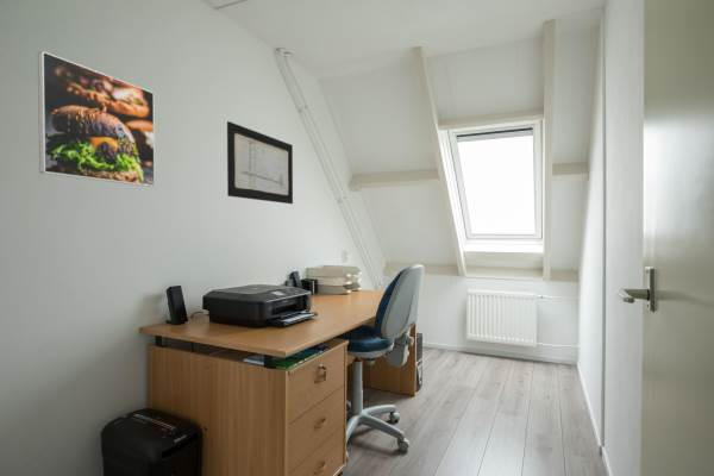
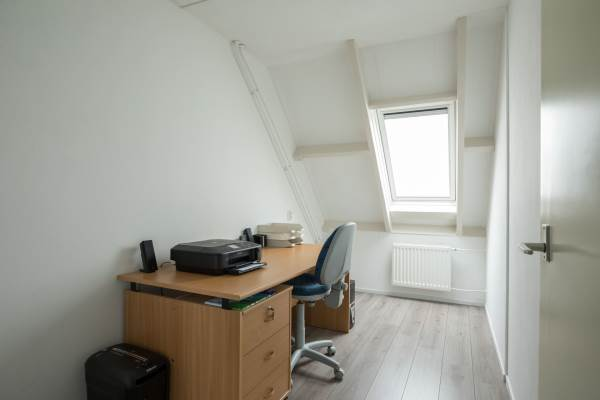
- wall art [226,120,294,205]
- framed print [37,50,156,188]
